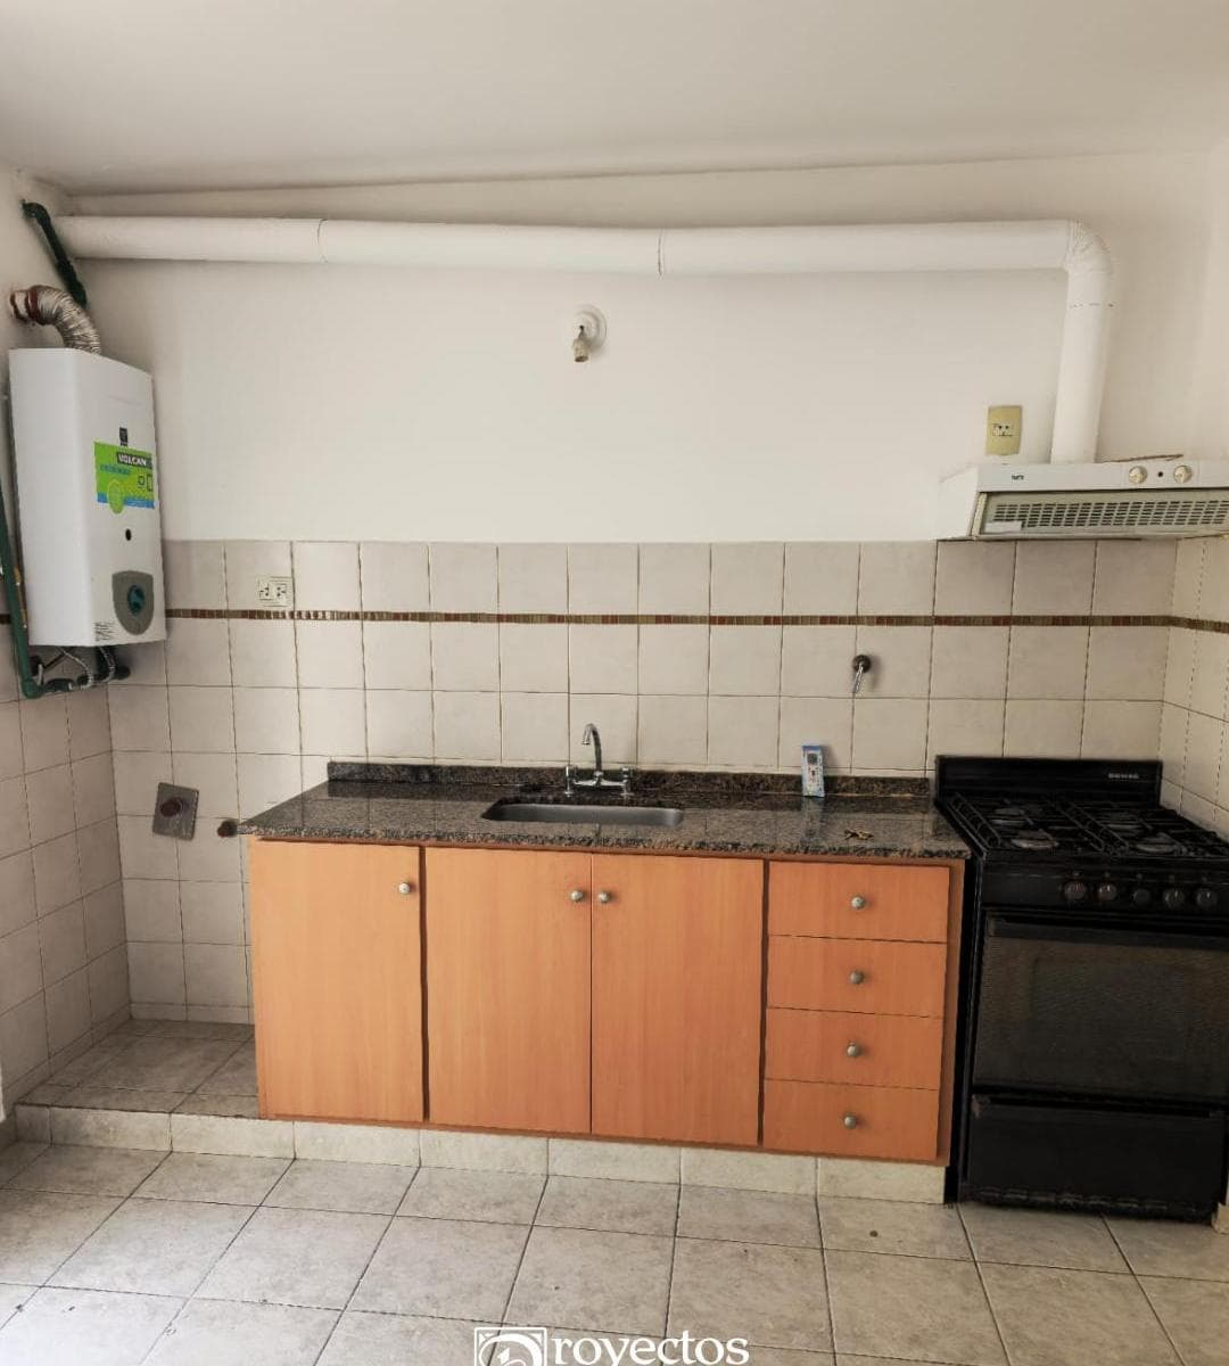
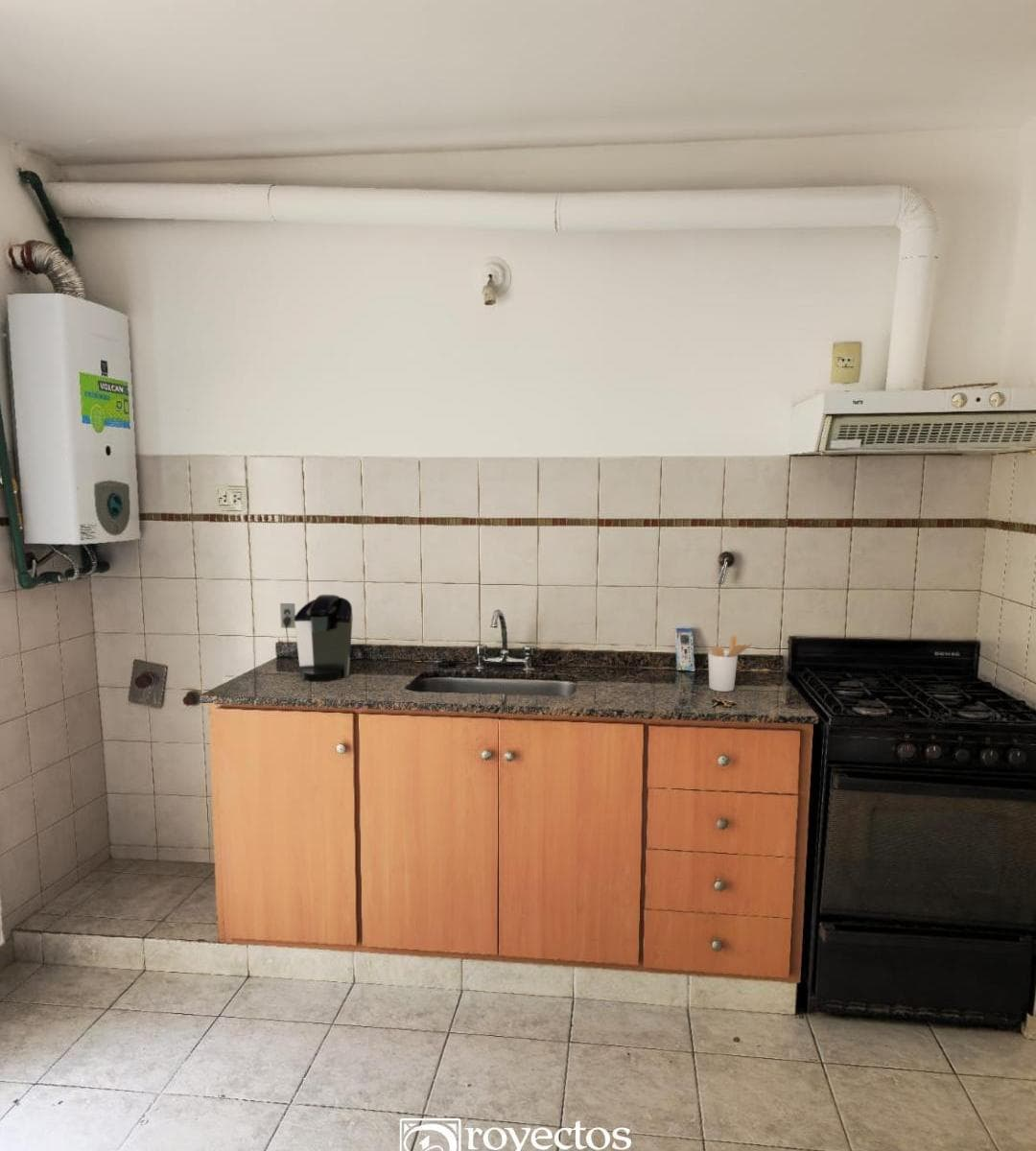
+ coffee maker [279,594,354,683]
+ utensil holder [707,634,753,693]
